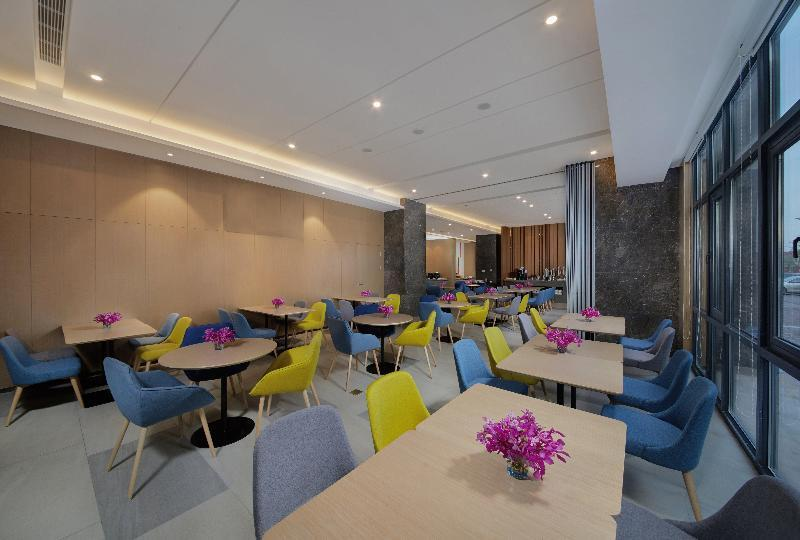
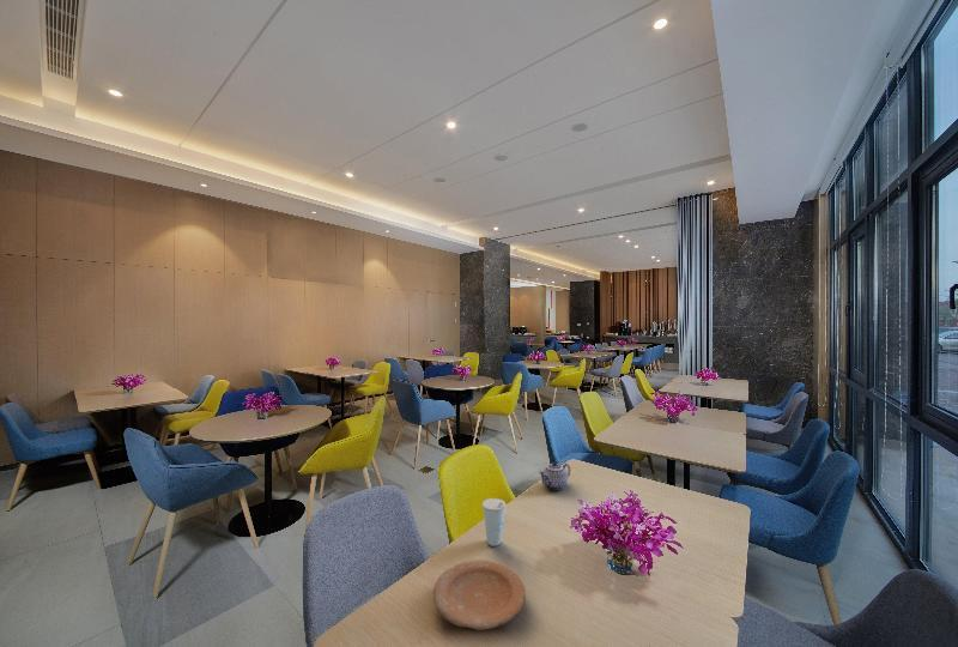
+ cup [481,497,507,548]
+ plate [432,558,527,631]
+ teapot [538,461,571,491]
